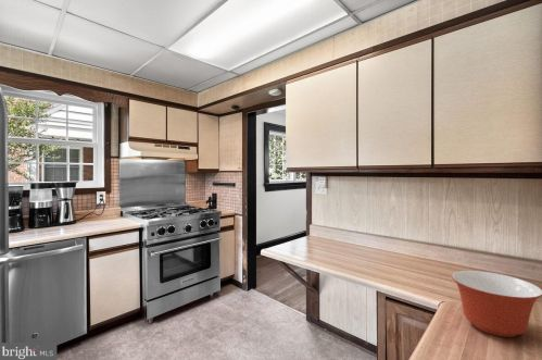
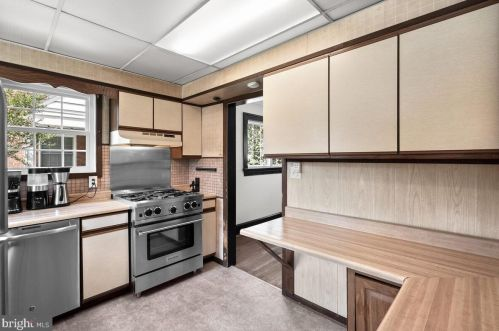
- mixing bowl [451,270,542,338]
